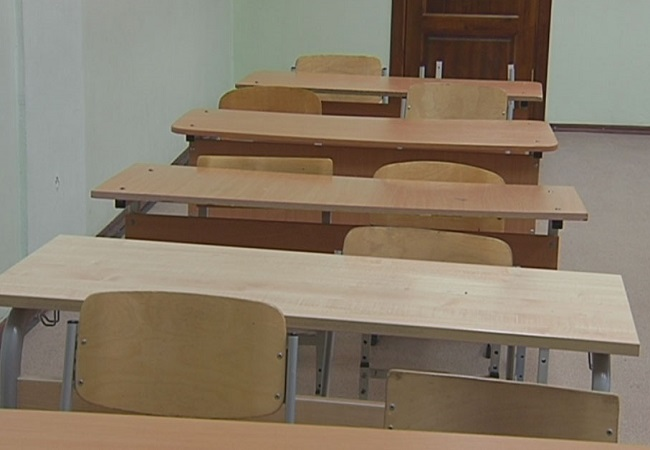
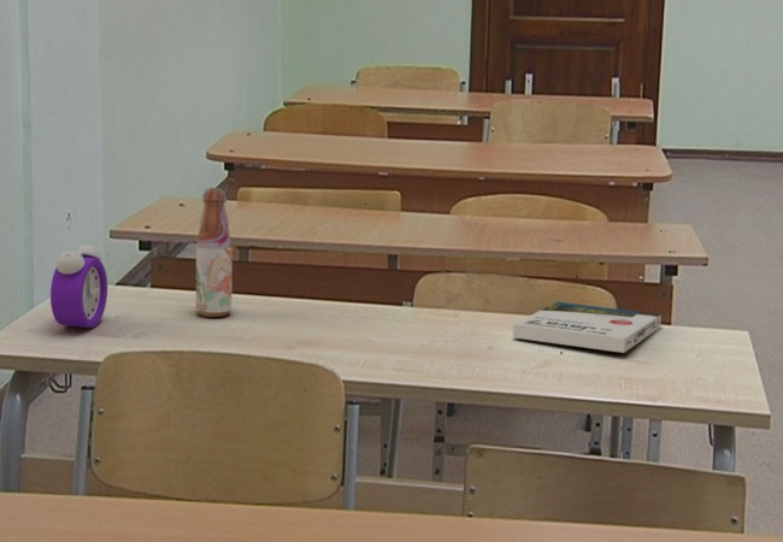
+ alarm clock [49,243,108,329]
+ bottle [195,187,234,318]
+ book [512,301,663,354]
